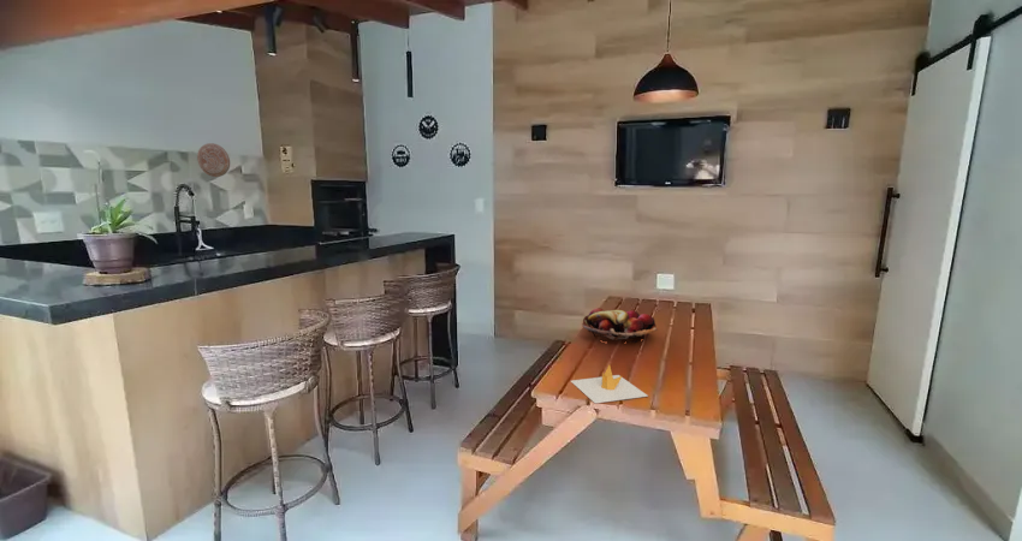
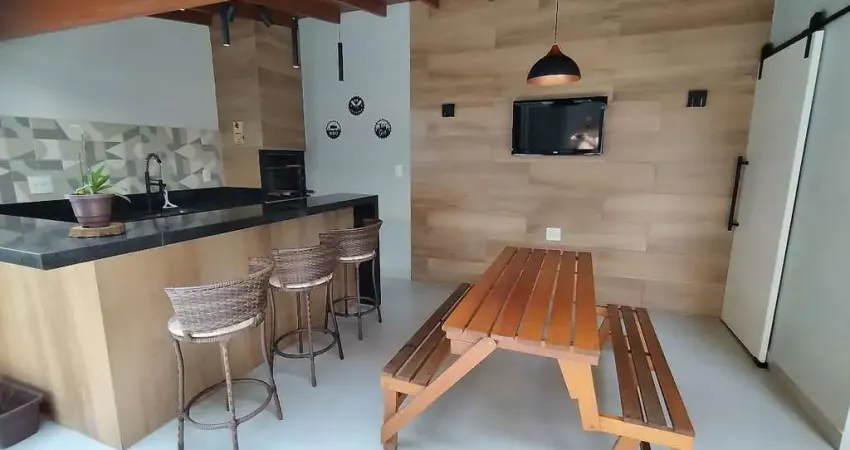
- decorative plate [196,142,231,178]
- fruit basket [581,307,659,344]
- napkin holder [570,364,649,404]
